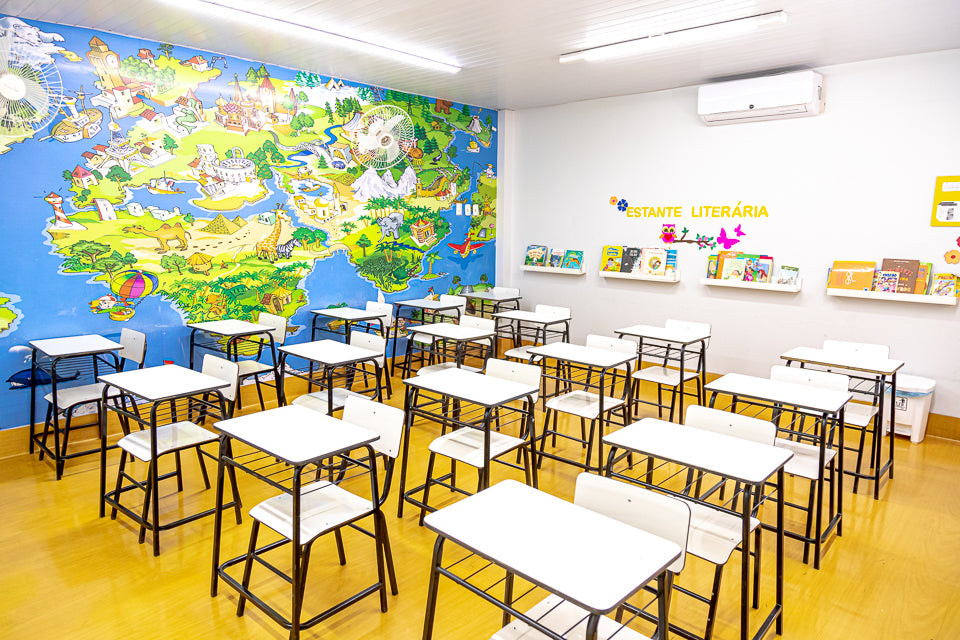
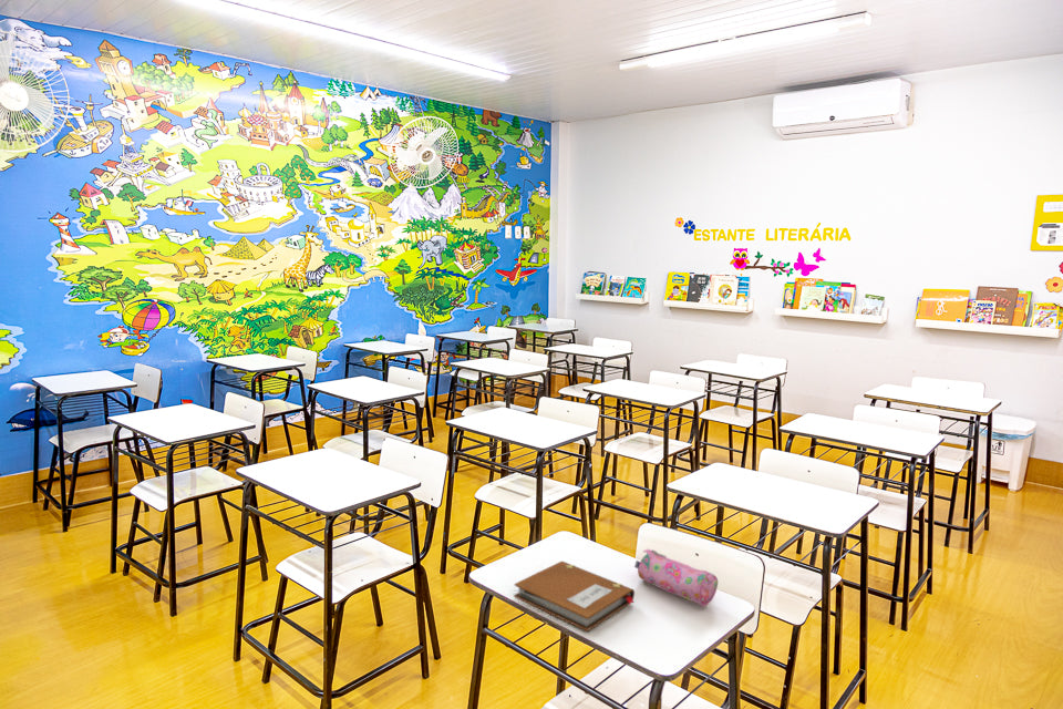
+ notebook [513,561,636,633]
+ pencil case [633,548,719,608]
